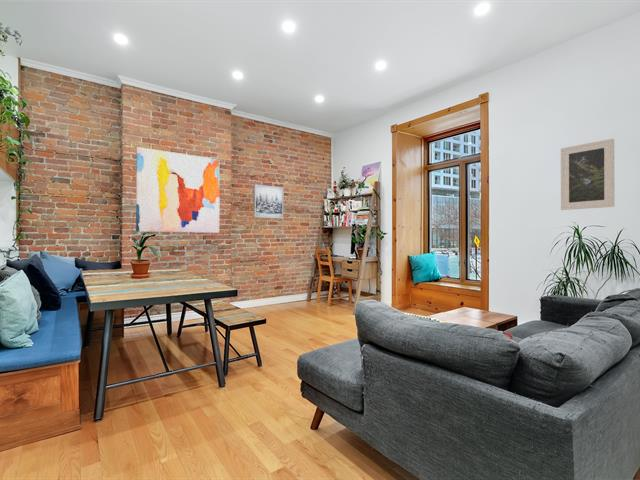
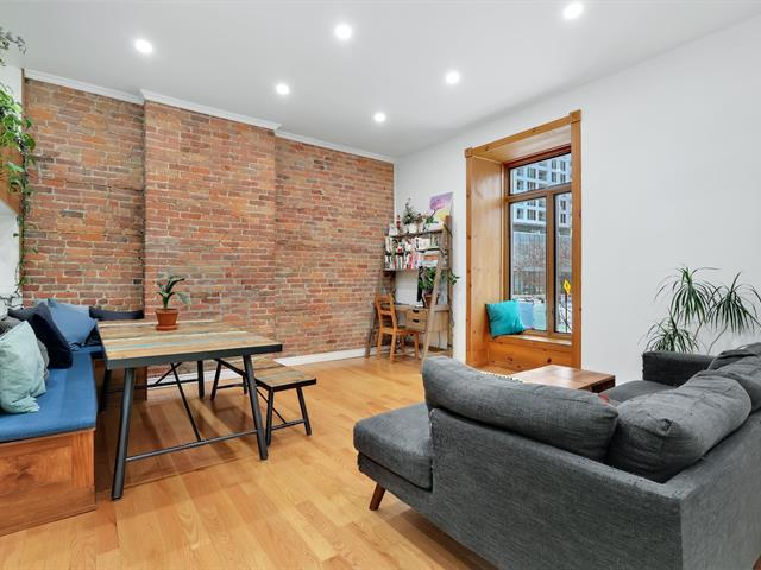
- wall art [253,184,284,220]
- wall art [135,146,221,234]
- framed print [560,138,615,211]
